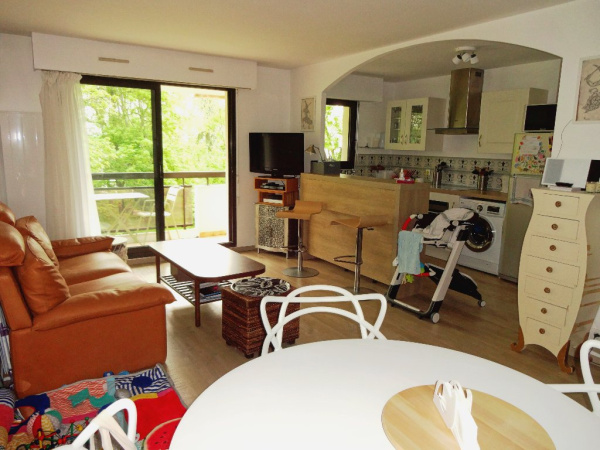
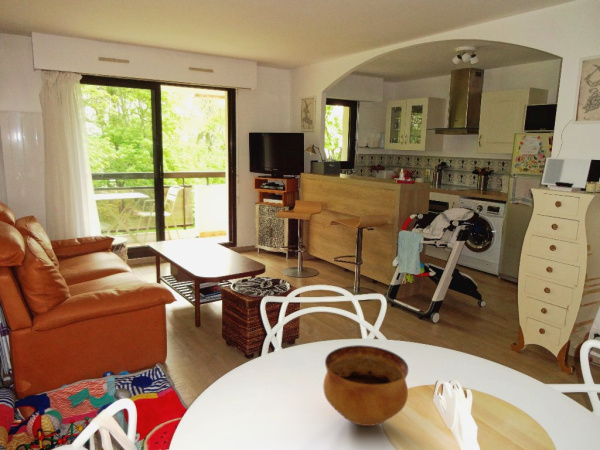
+ bowl [322,344,409,427]
